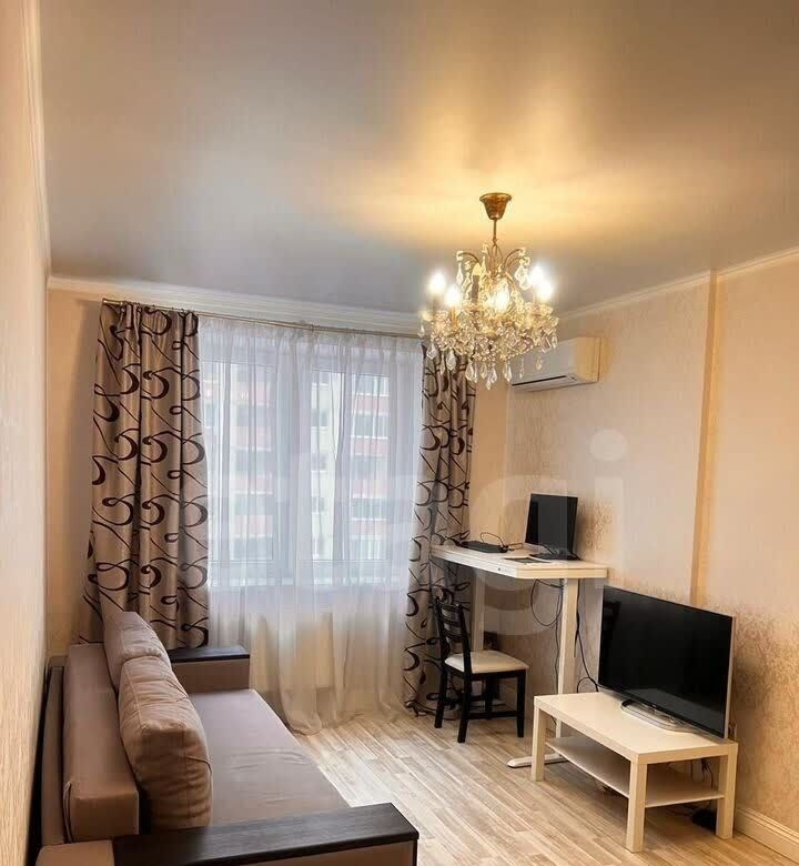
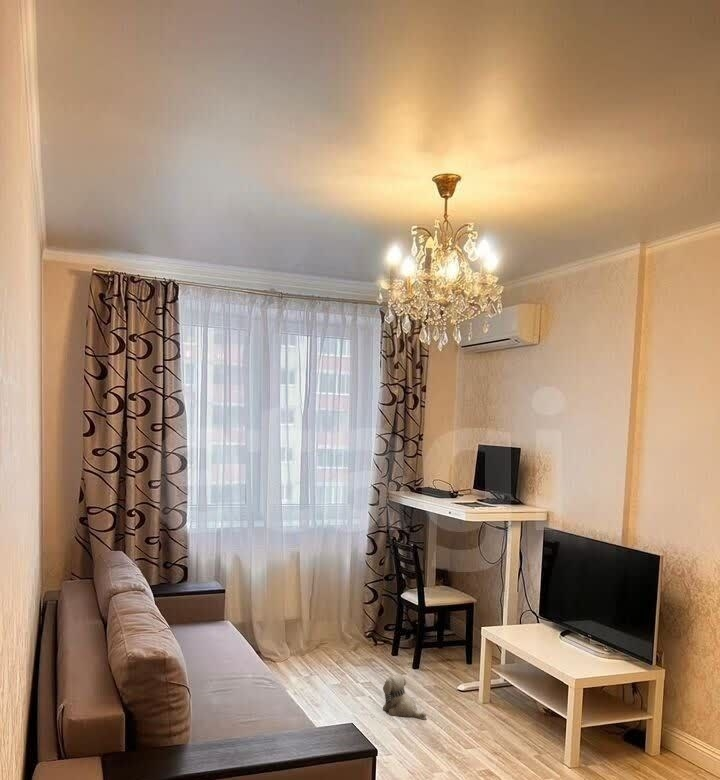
+ plush toy [382,673,427,721]
